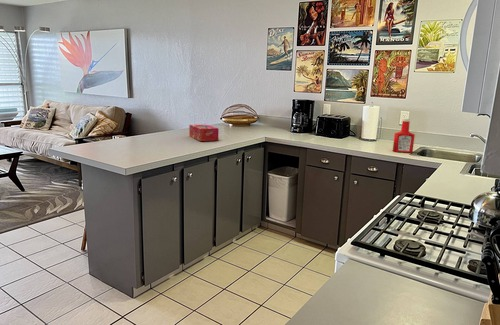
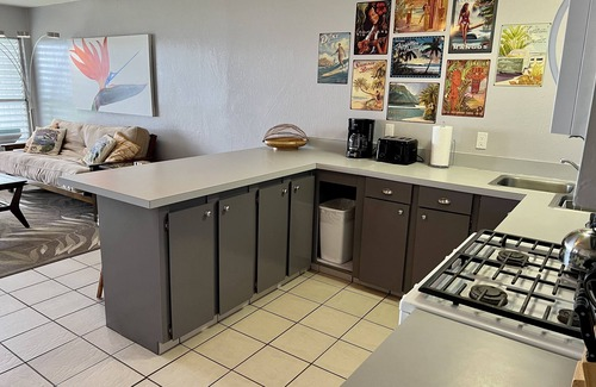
- soap bottle [392,118,416,154]
- tissue box [188,124,220,142]
